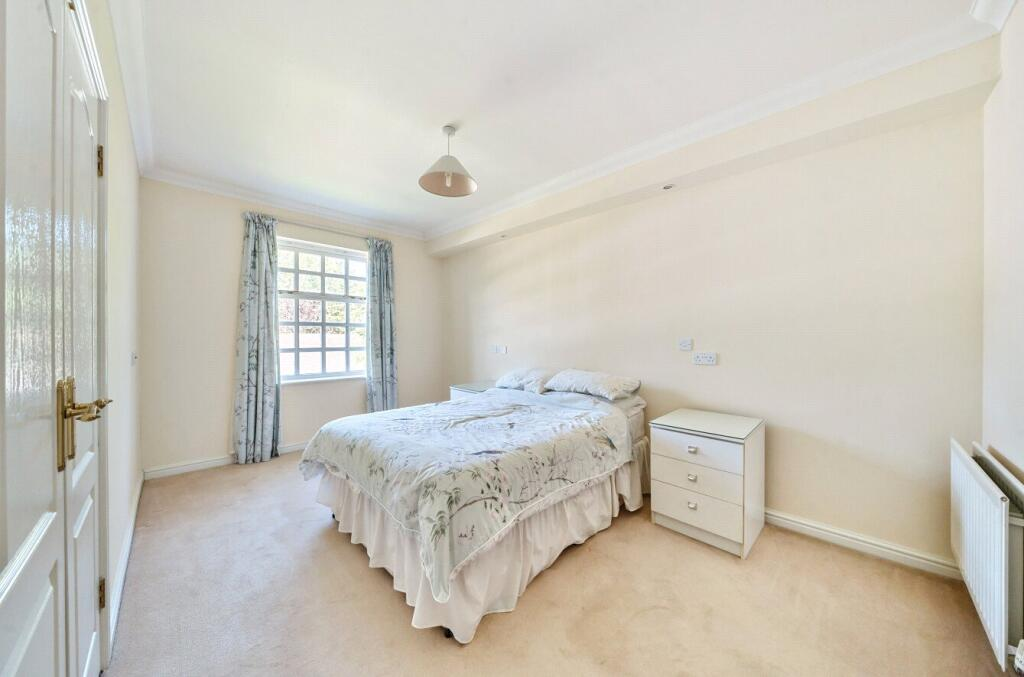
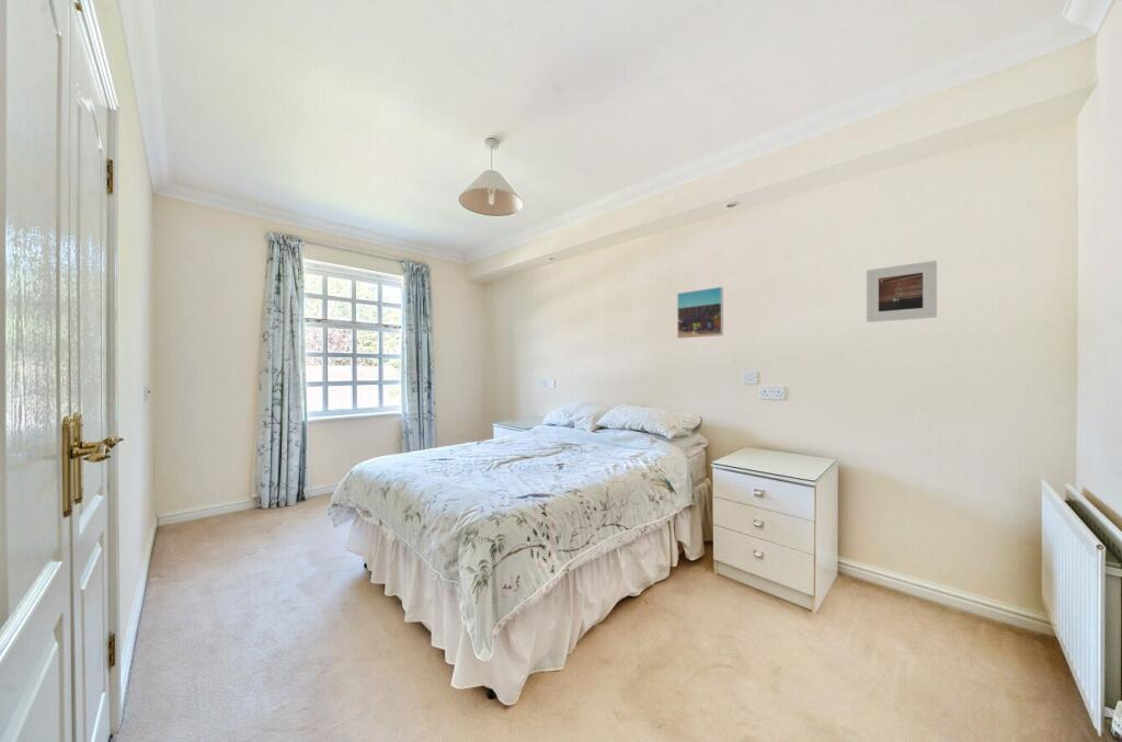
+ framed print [676,286,724,340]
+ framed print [866,260,938,323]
